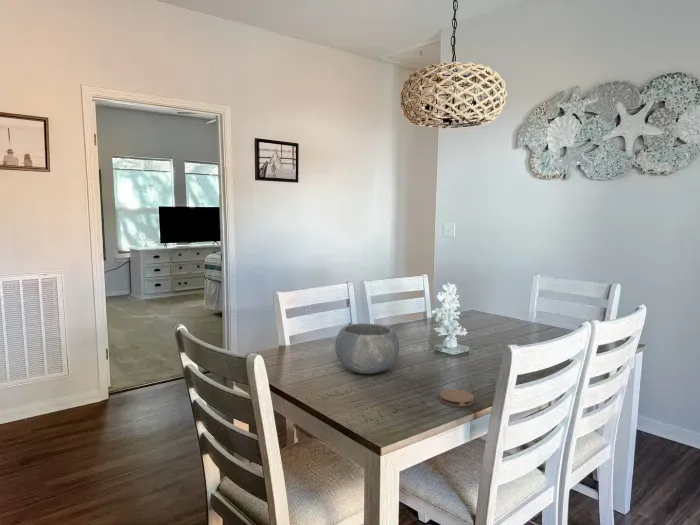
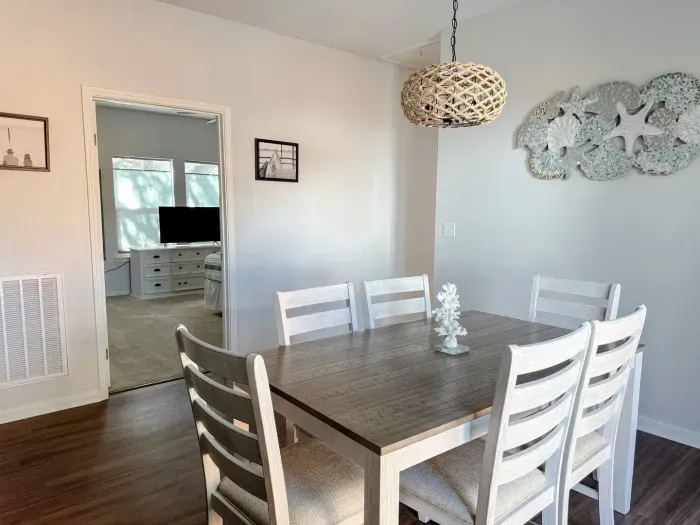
- bowl [334,322,400,375]
- coaster [438,388,475,408]
